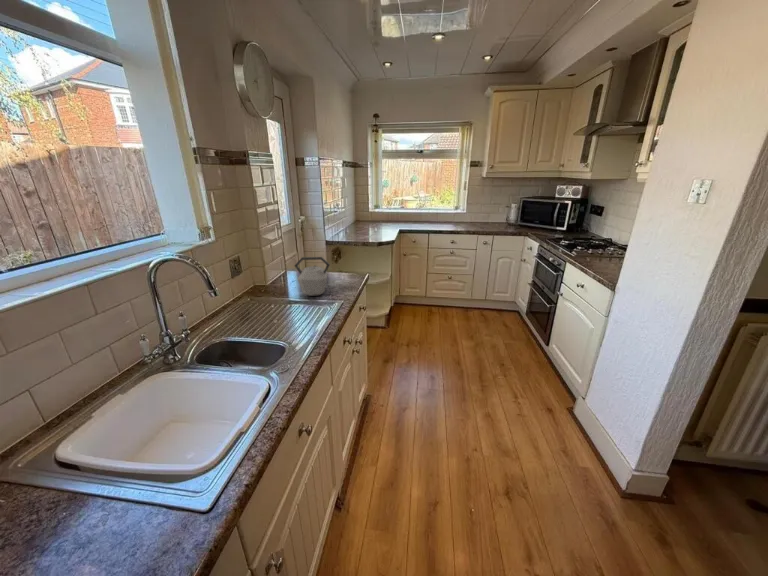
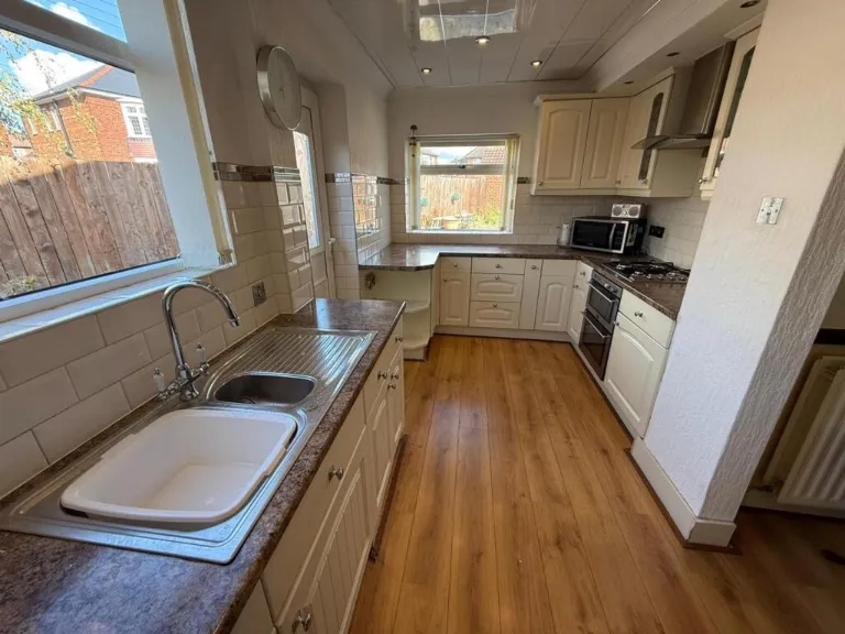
- kettle [293,256,331,297]
